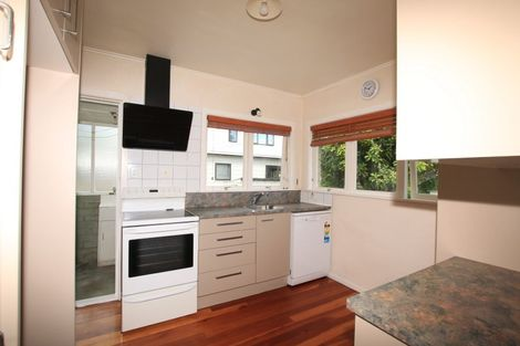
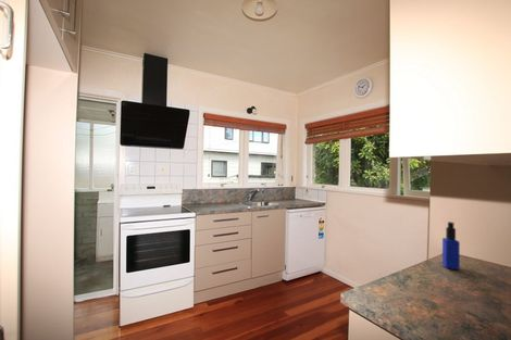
+ bottle [441,221,461,270]
